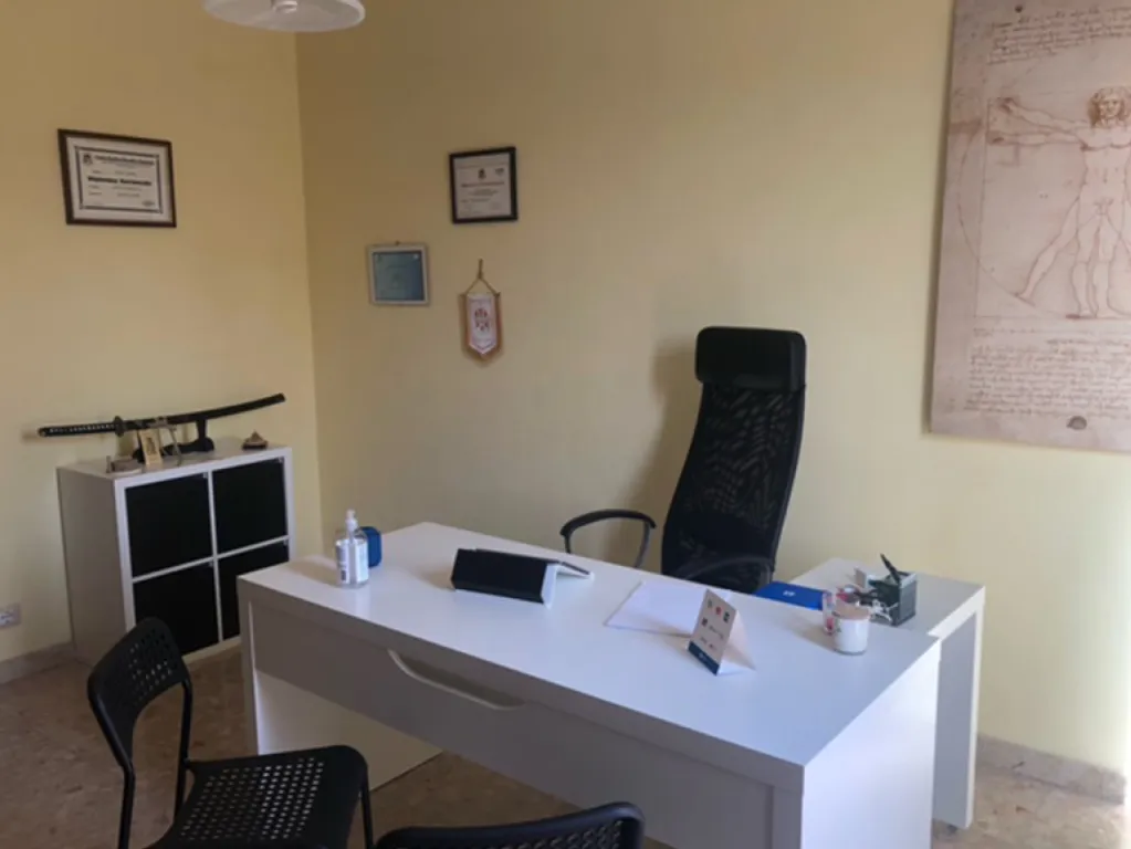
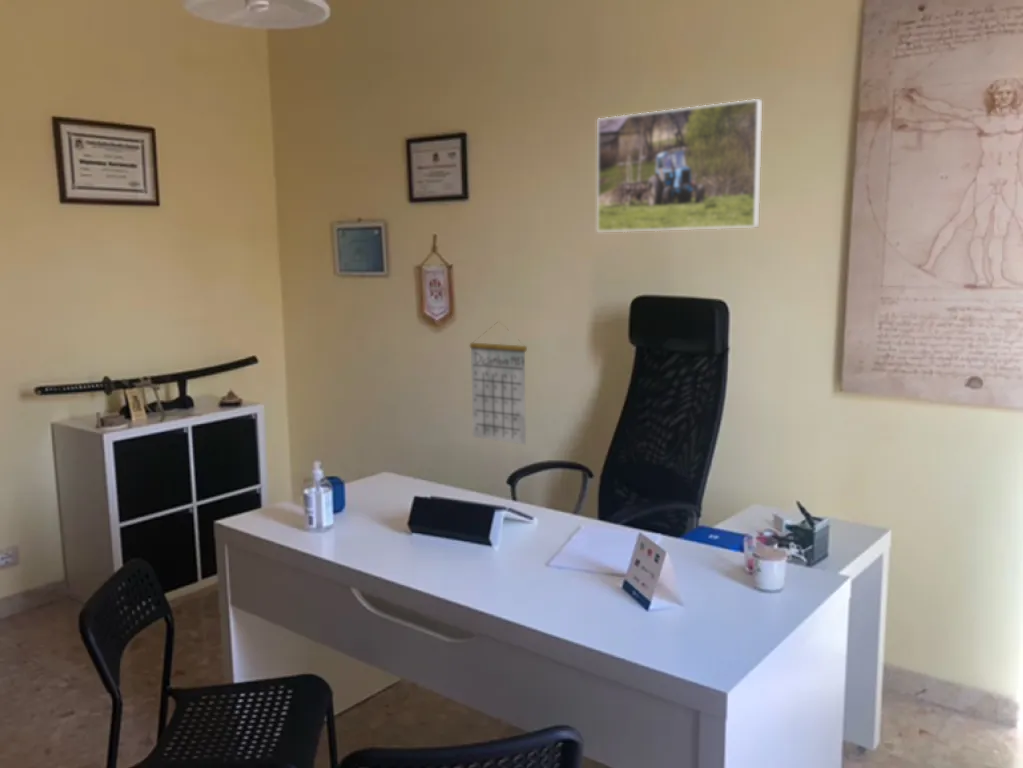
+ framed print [596,98,763,233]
+ calendar [469,320,528,445]
